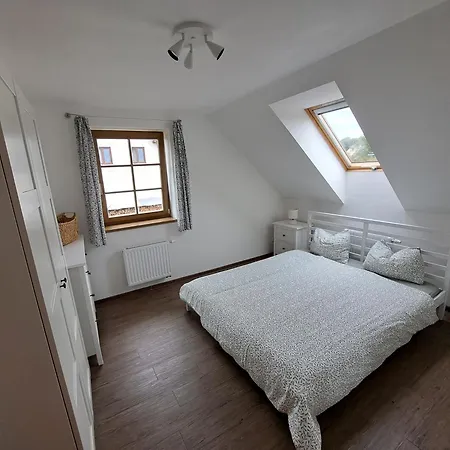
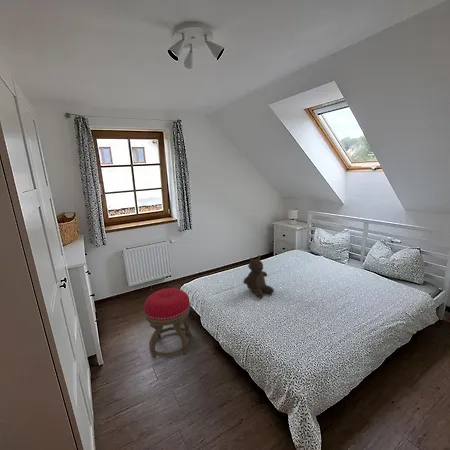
+ teddy bear [242,254,275,299]
+ stool [143,287,193,359]
